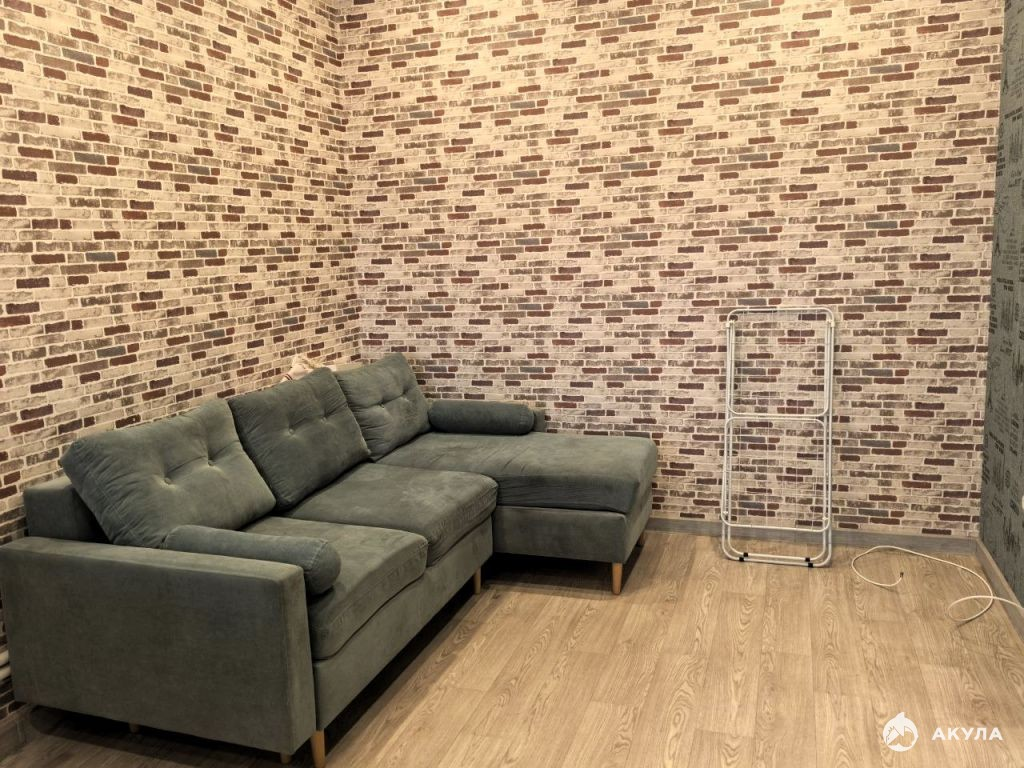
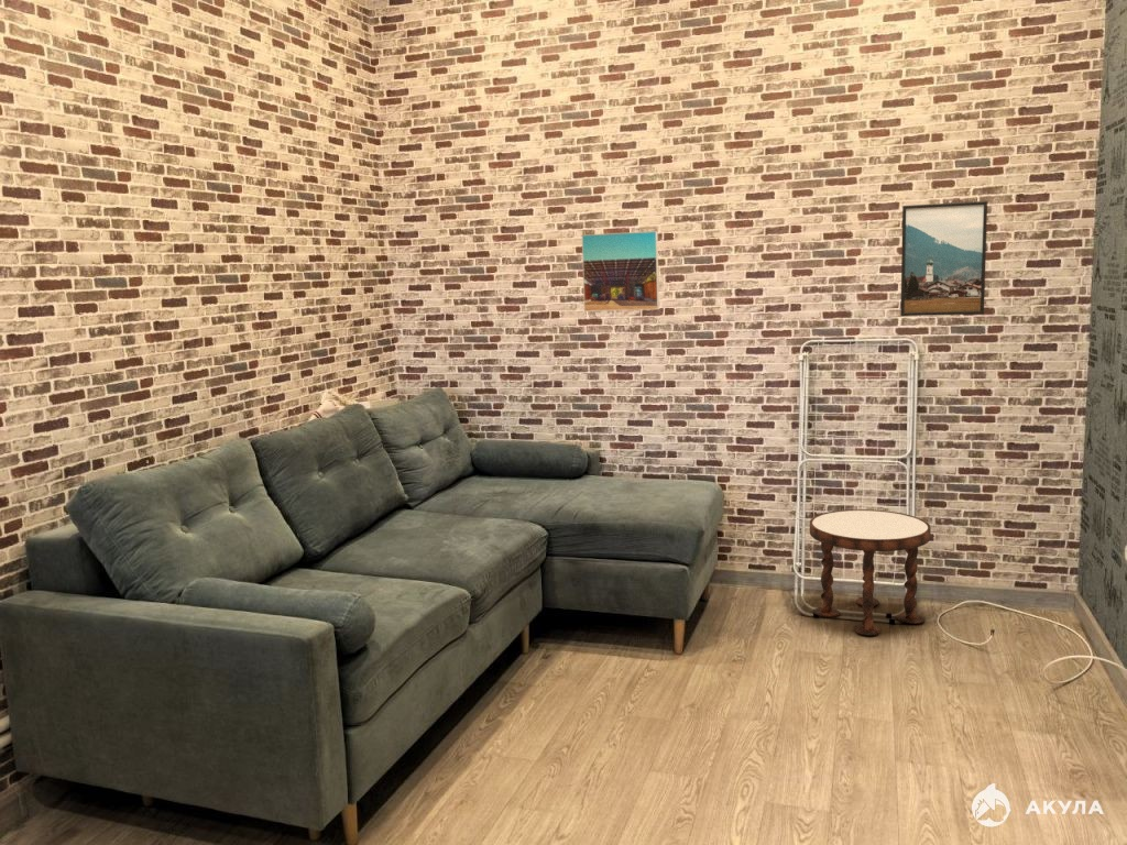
+ side table [809,508,932,637]
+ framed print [581,230,660,312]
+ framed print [899,200,988,317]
